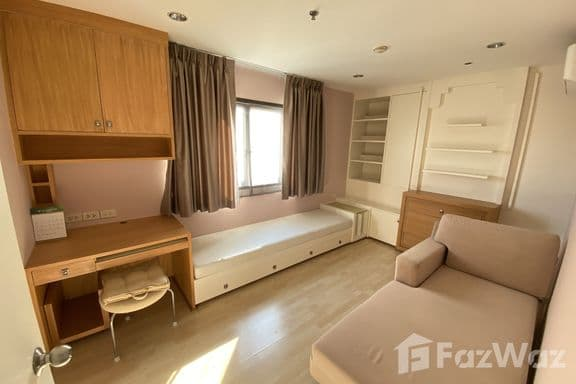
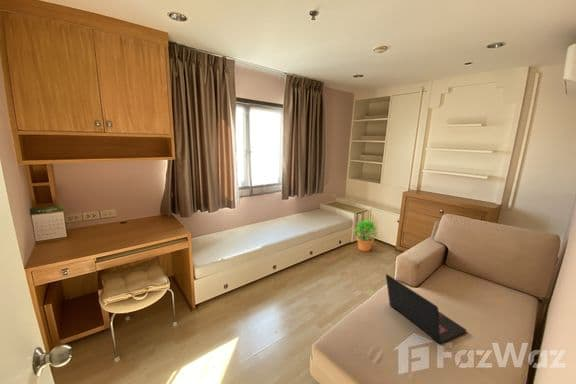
+ potted plant [353,219,379,252]
+ laptop [385,273,467,345]
